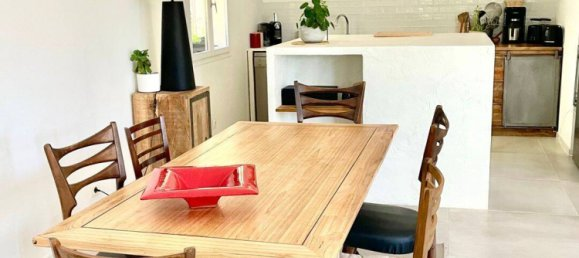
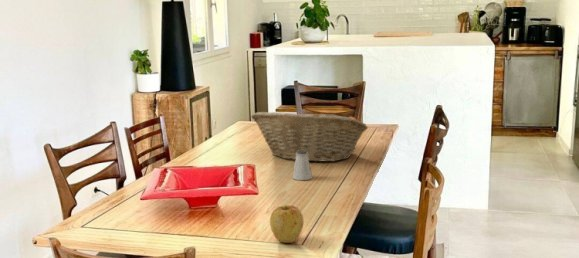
+ fruit basket [250,111,369,163]
+ apple [269,204,304,244]
+ saltshaker [292,150,313,181]
